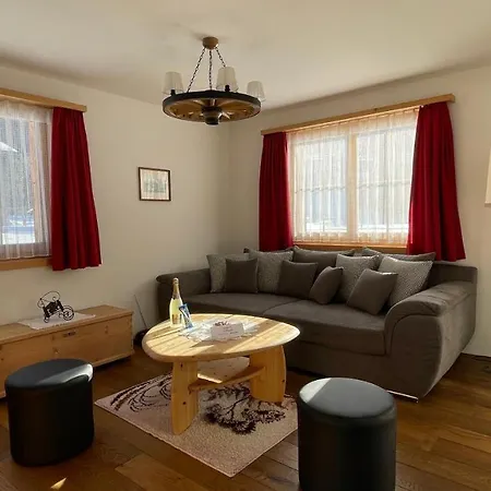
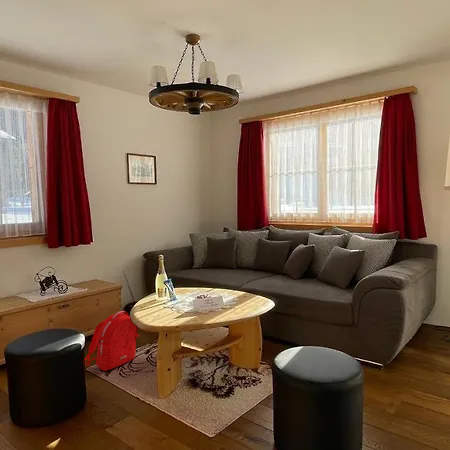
+ backpack [84,310,140,372]
